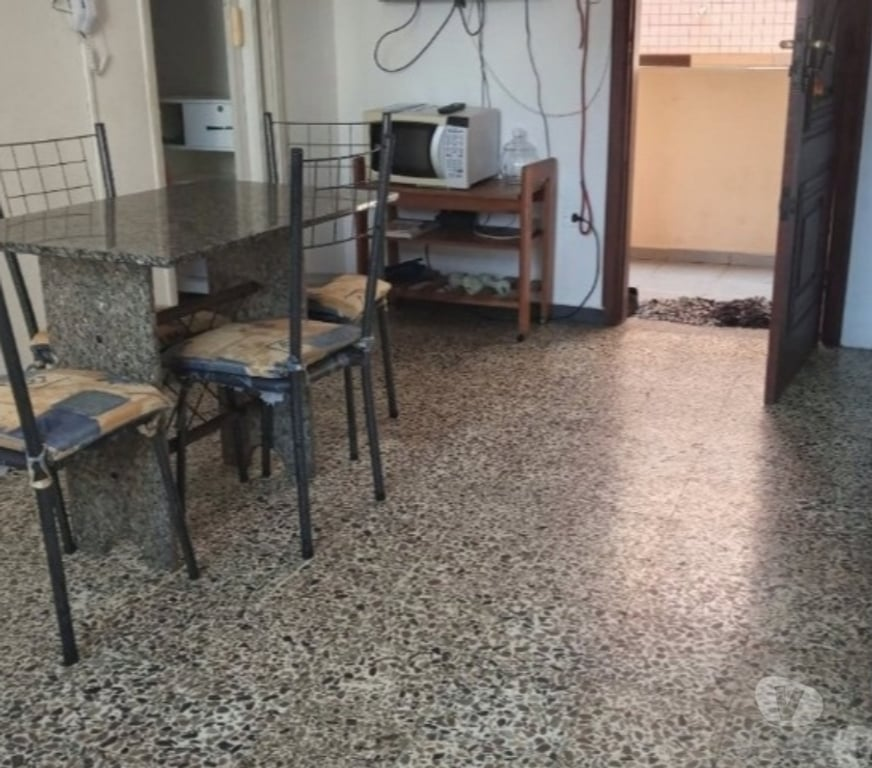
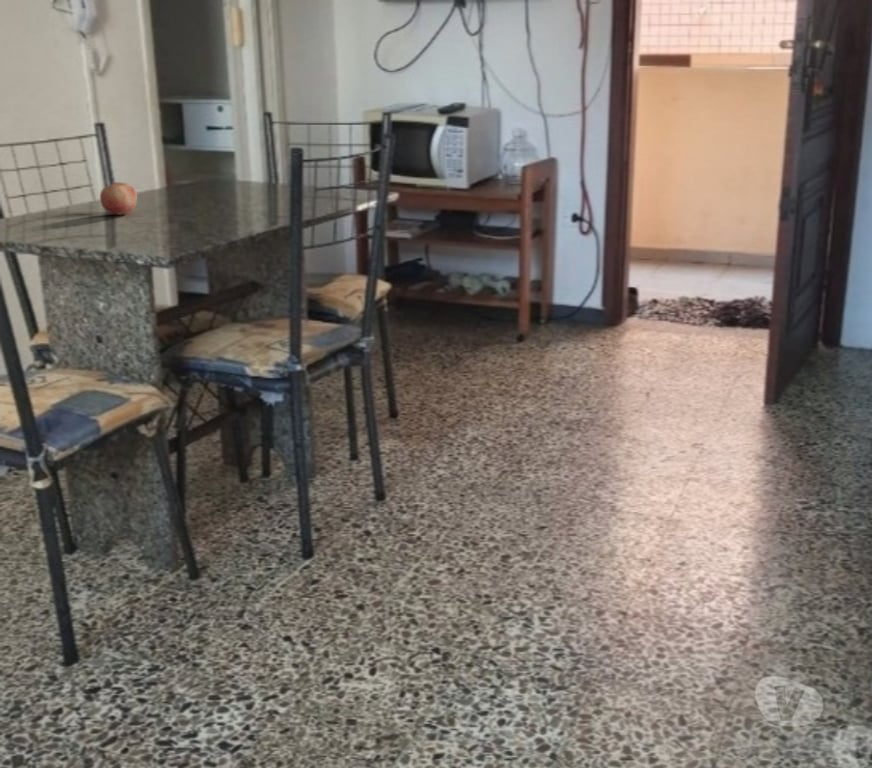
+ fruit [99,181,138,216]
